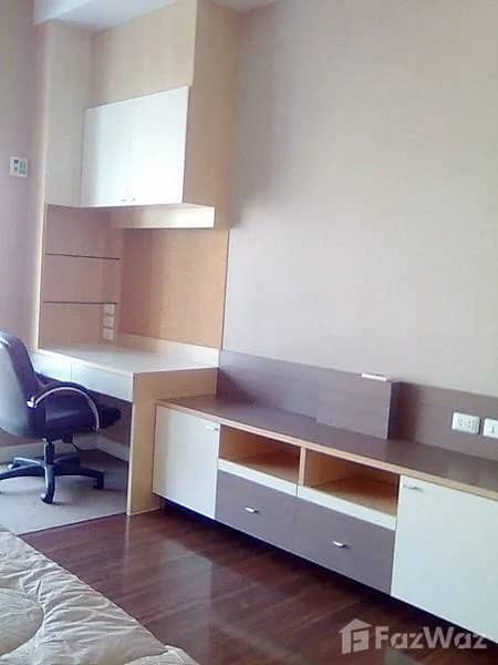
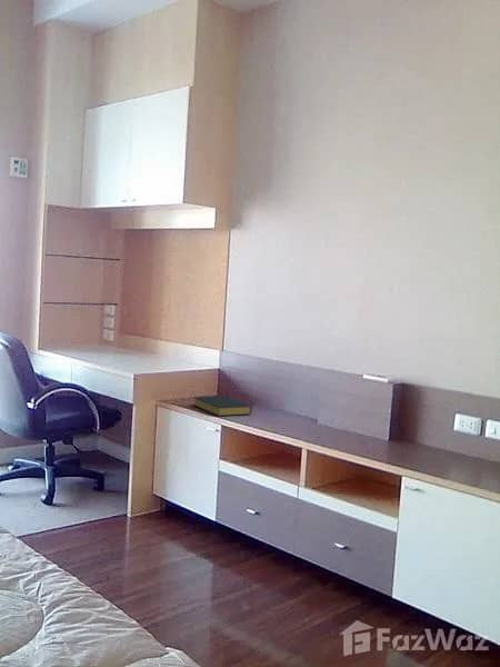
+ hardback book [192,395,252,417]
